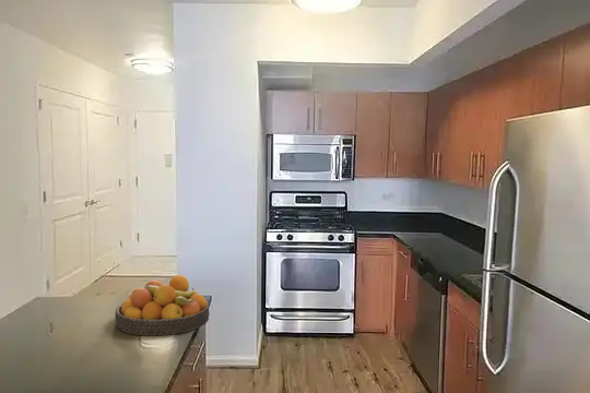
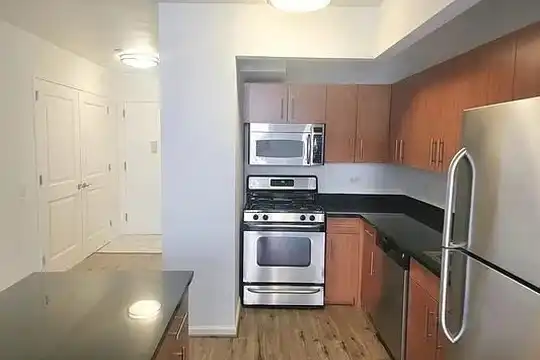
- fruit bowl [114,274,211,336]
